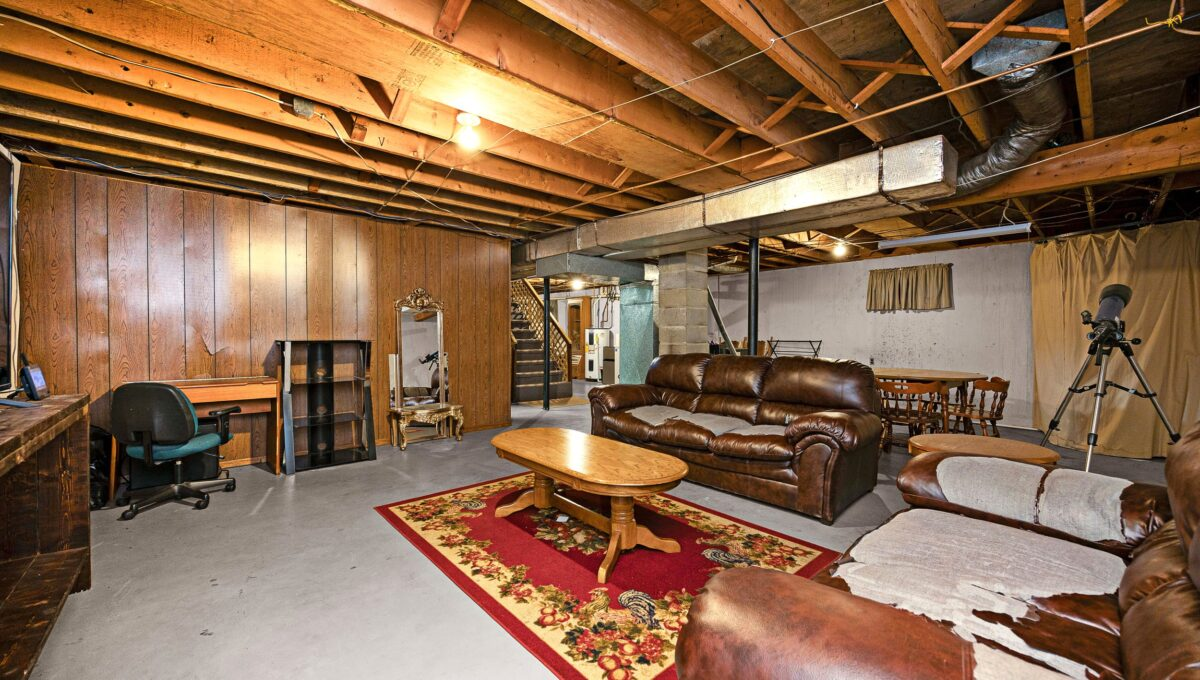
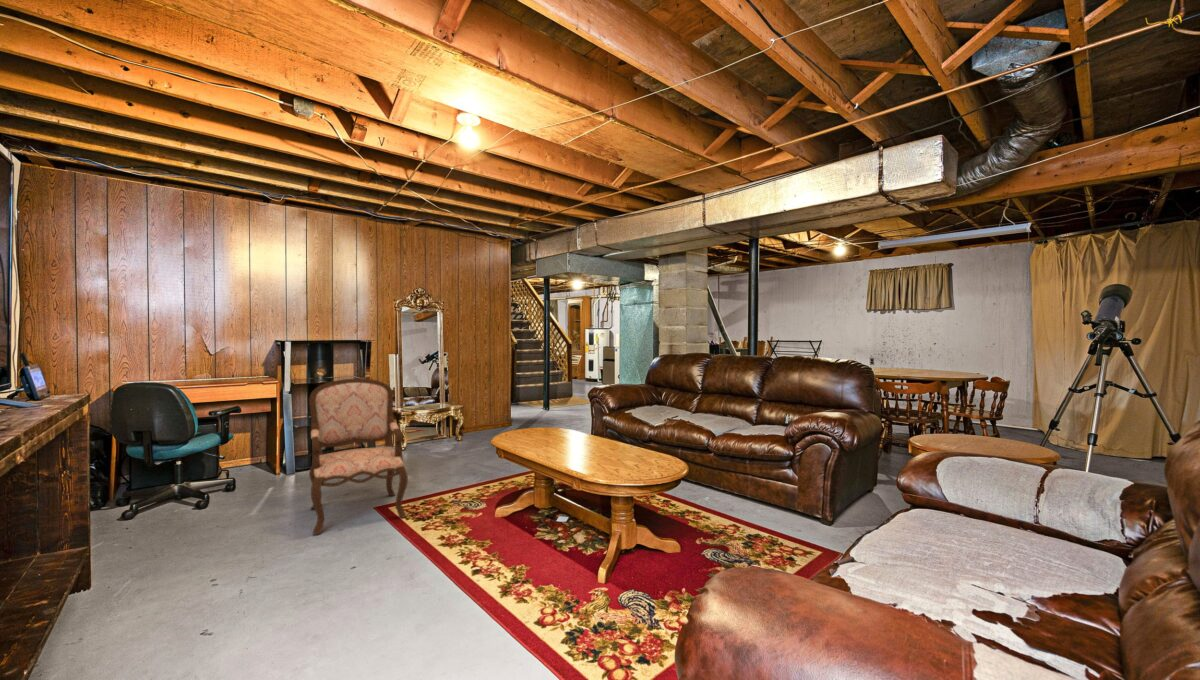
+ armchair [308,377,409,536]
